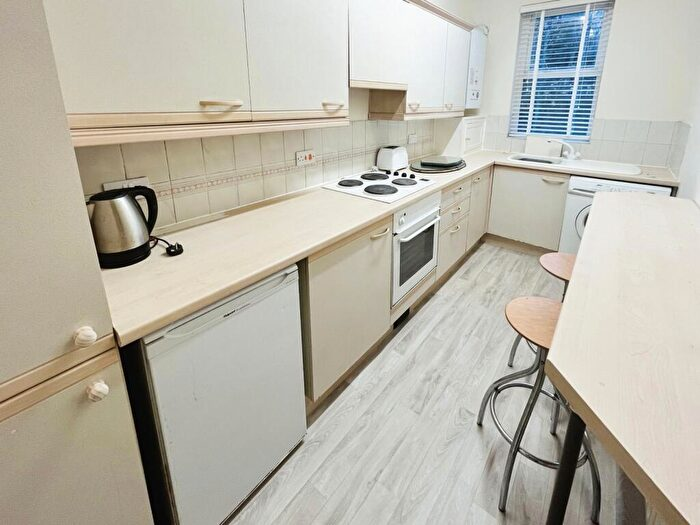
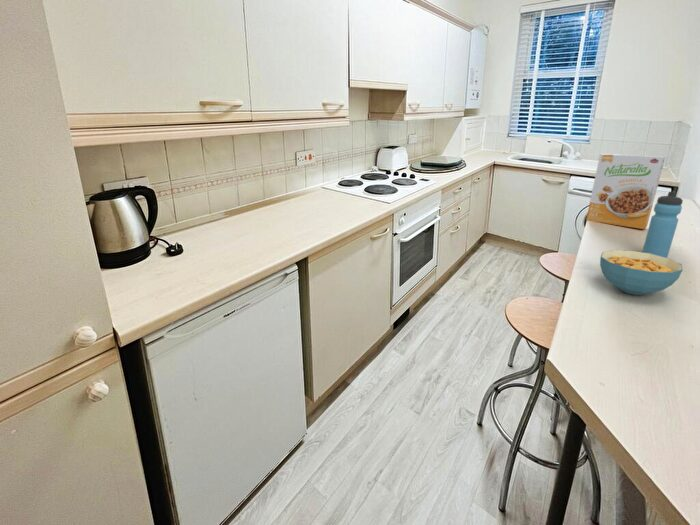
+ water bottle [641,191,684,258]
+ cereal box [585,153,667,230]
+ cereal bowl [599,249,684,296]
